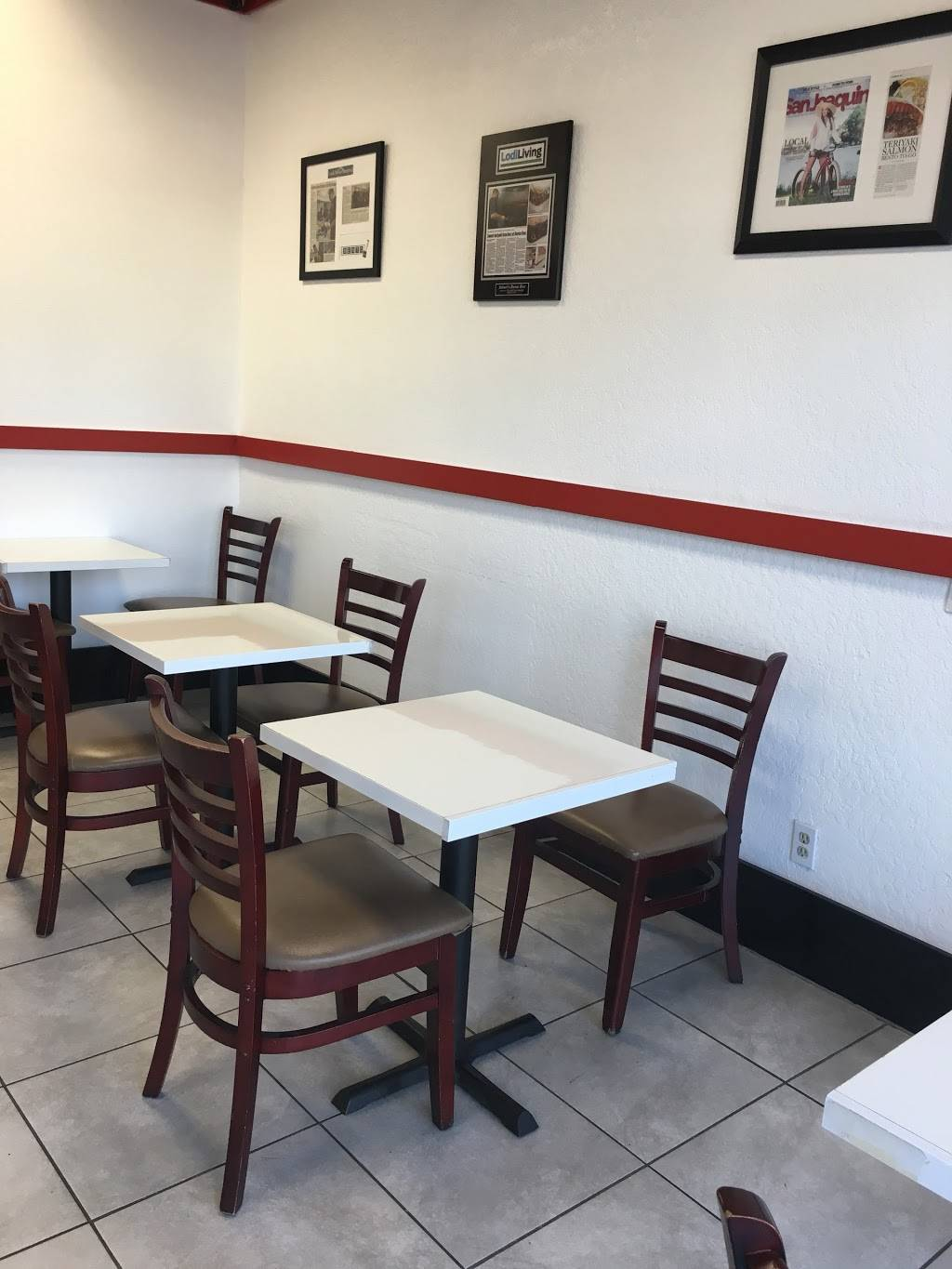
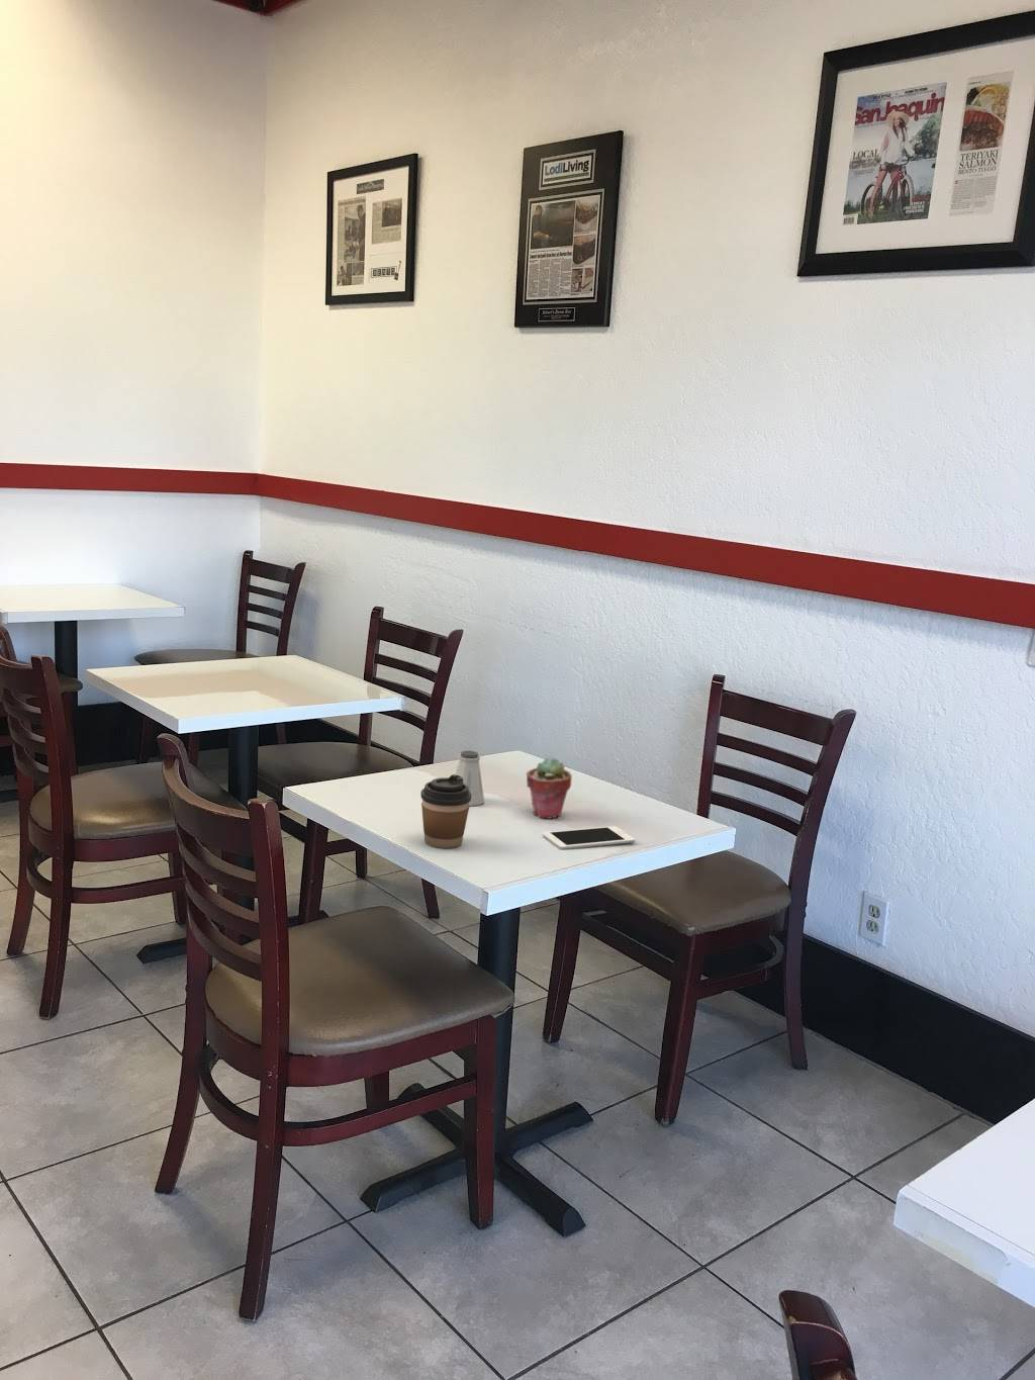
+ potted succulent [525,756,573,820]
+ coffee cup [420,773,472,849]
+ saltshaker [454,750,485,807]
+ cell phone [541,825,636,850]
